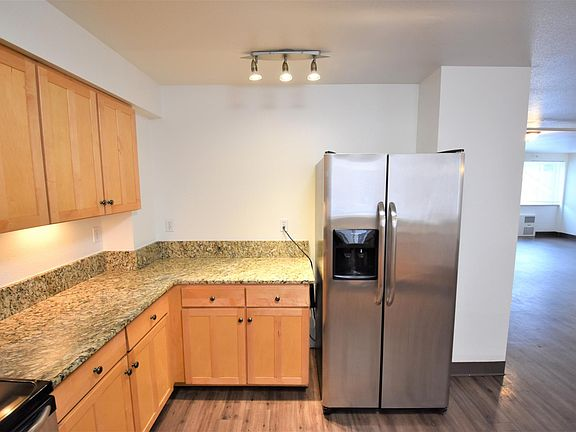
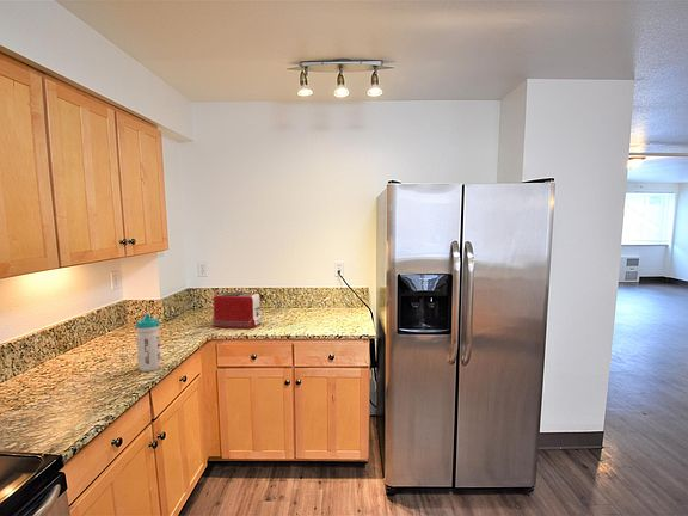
+ toaster [211,291,263,330]
+ water bottle [135,313,161,373]
